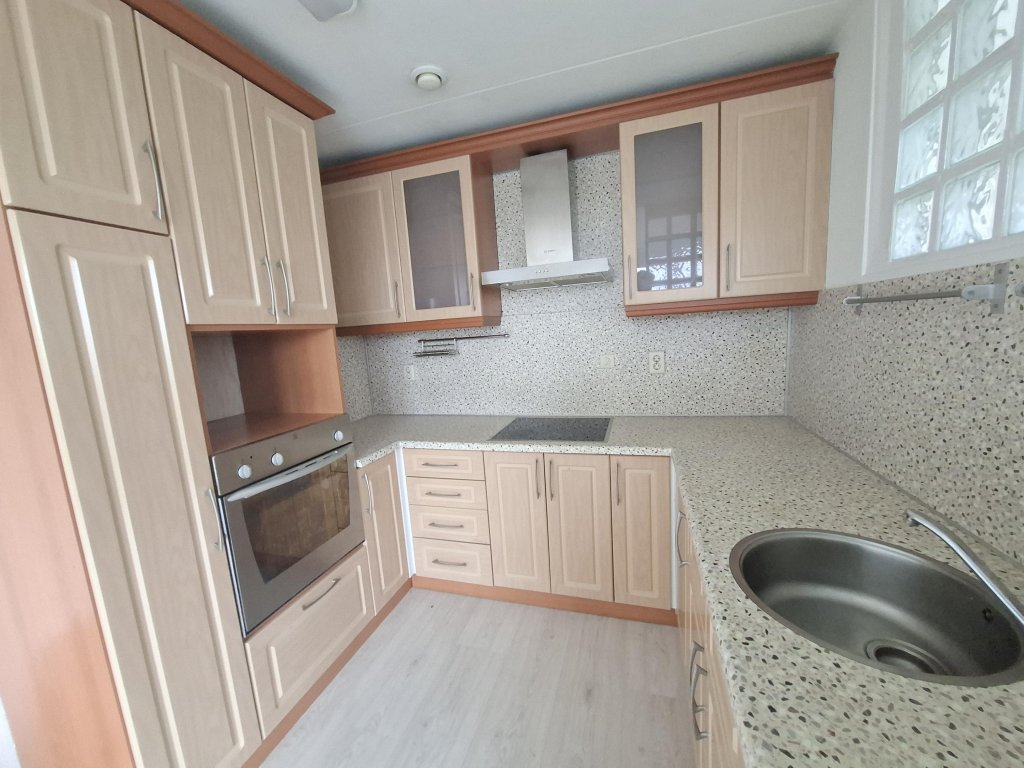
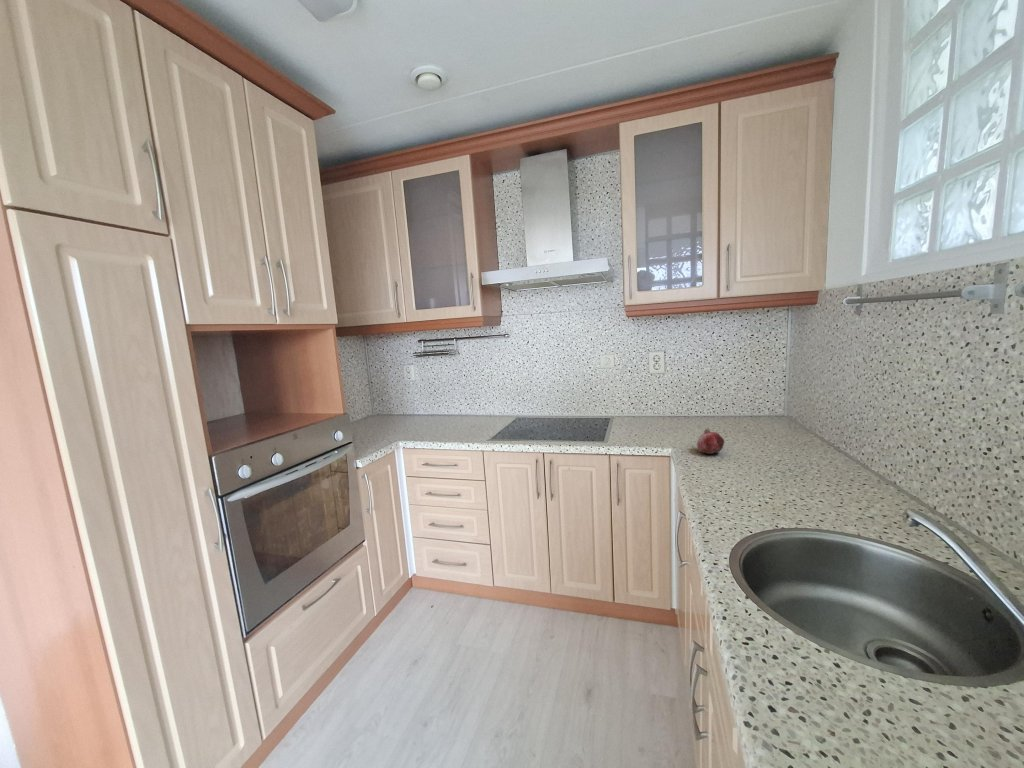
+ fruit [696,427,725,455]
